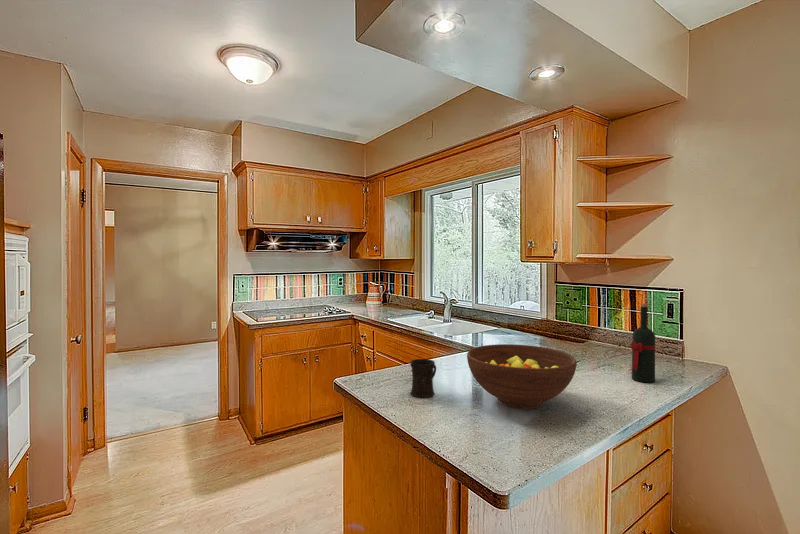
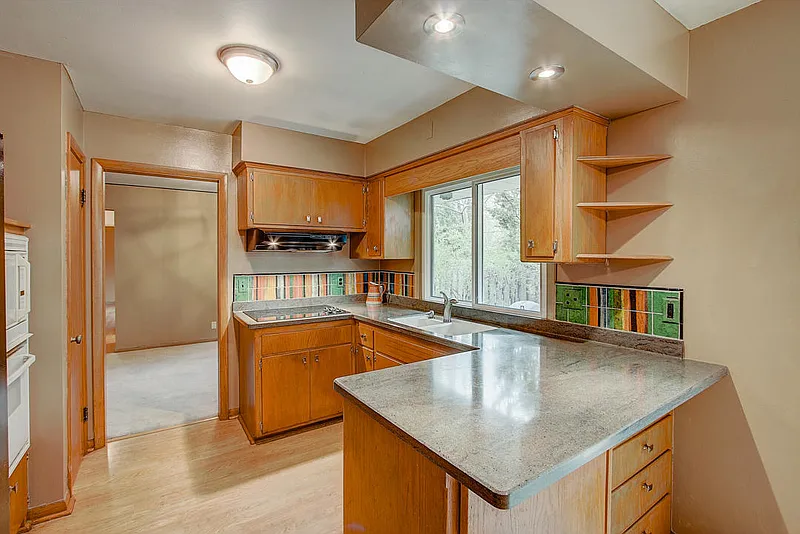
- mug [409,358,437,398]
- fruit bowl [466,343,578,410]
- wine bottle [630,303,656,384]
